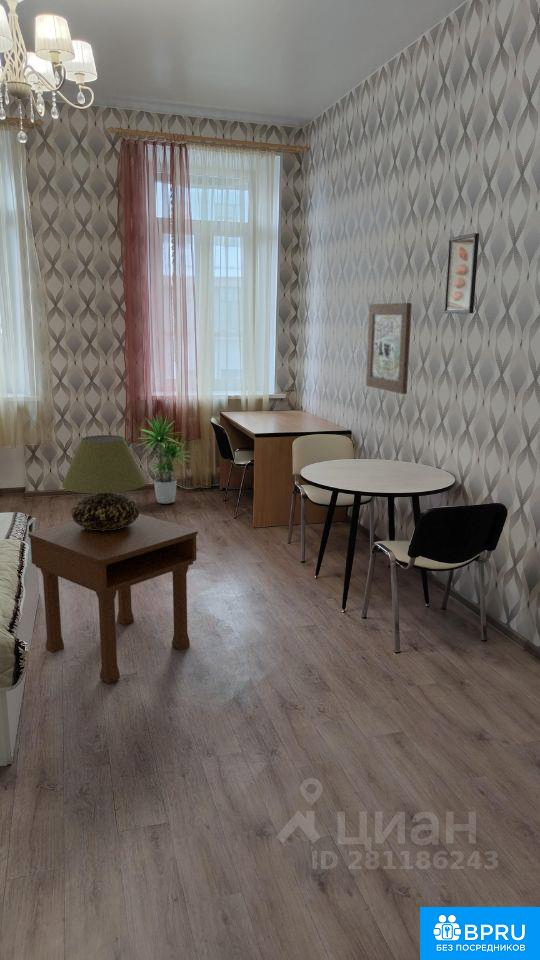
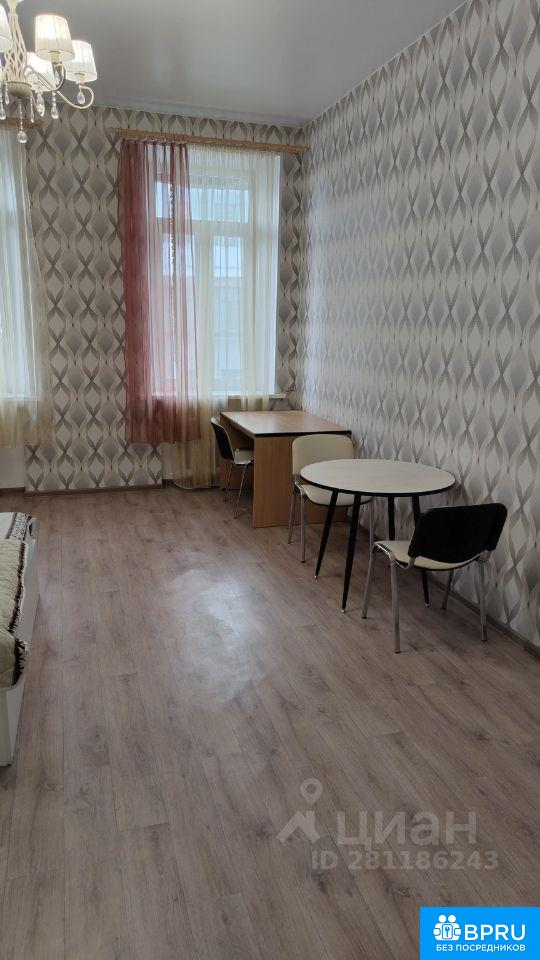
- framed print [443,232,480,314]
- wall art [365,302,413,395]
- table lamp [61,434,148,531]
- nightstand [27,513,199,684]
- potted plant [136,412,191,504]
